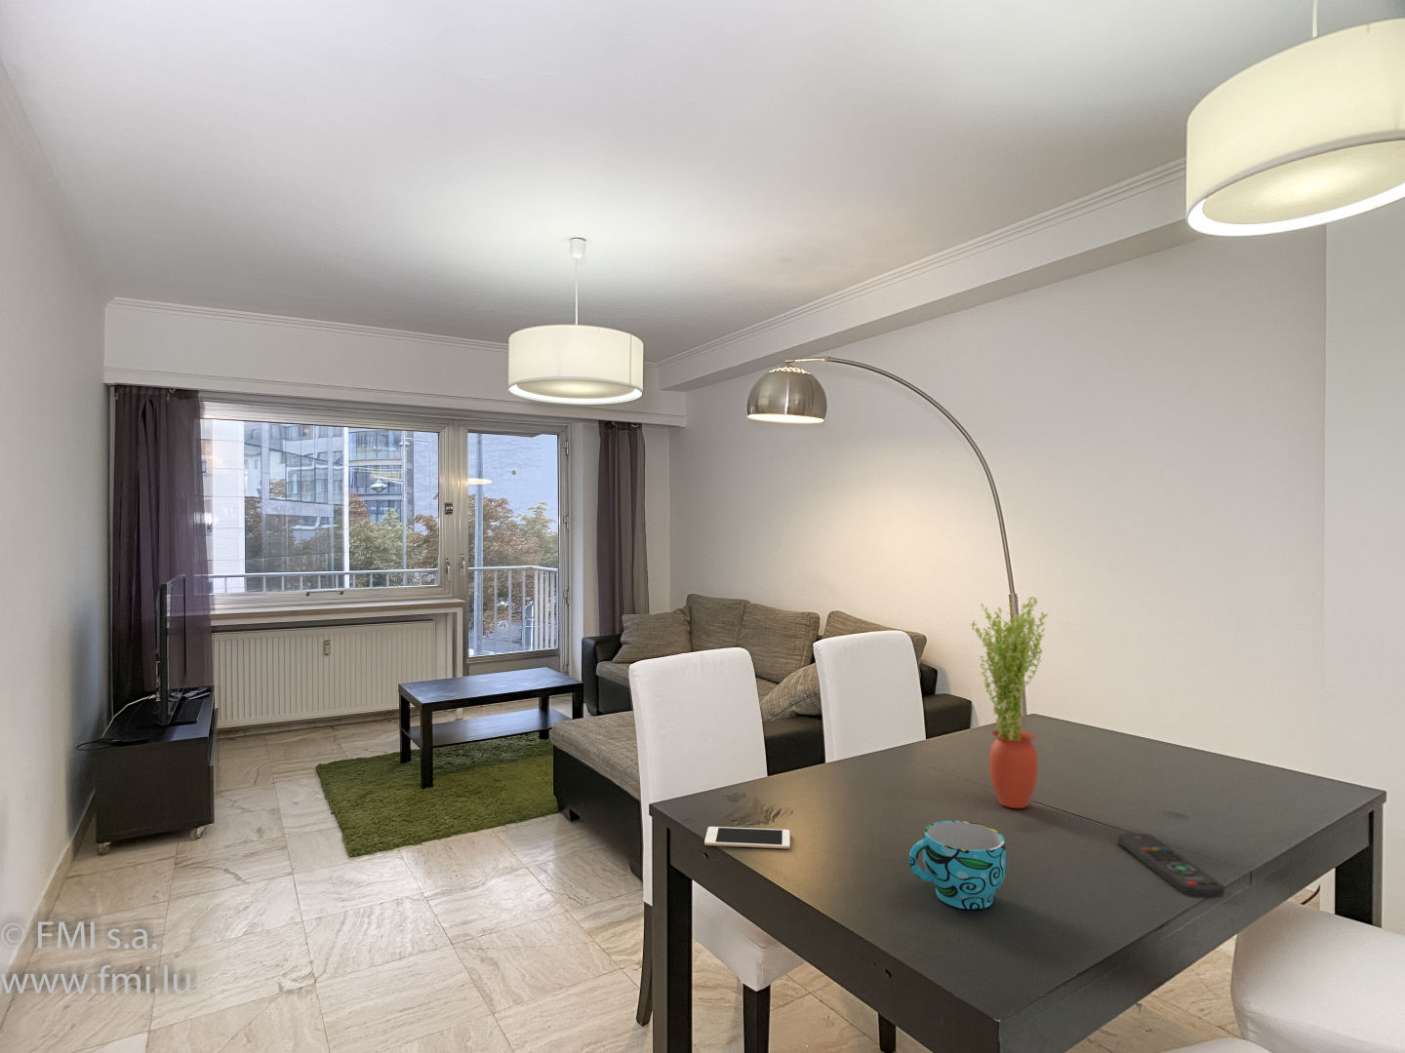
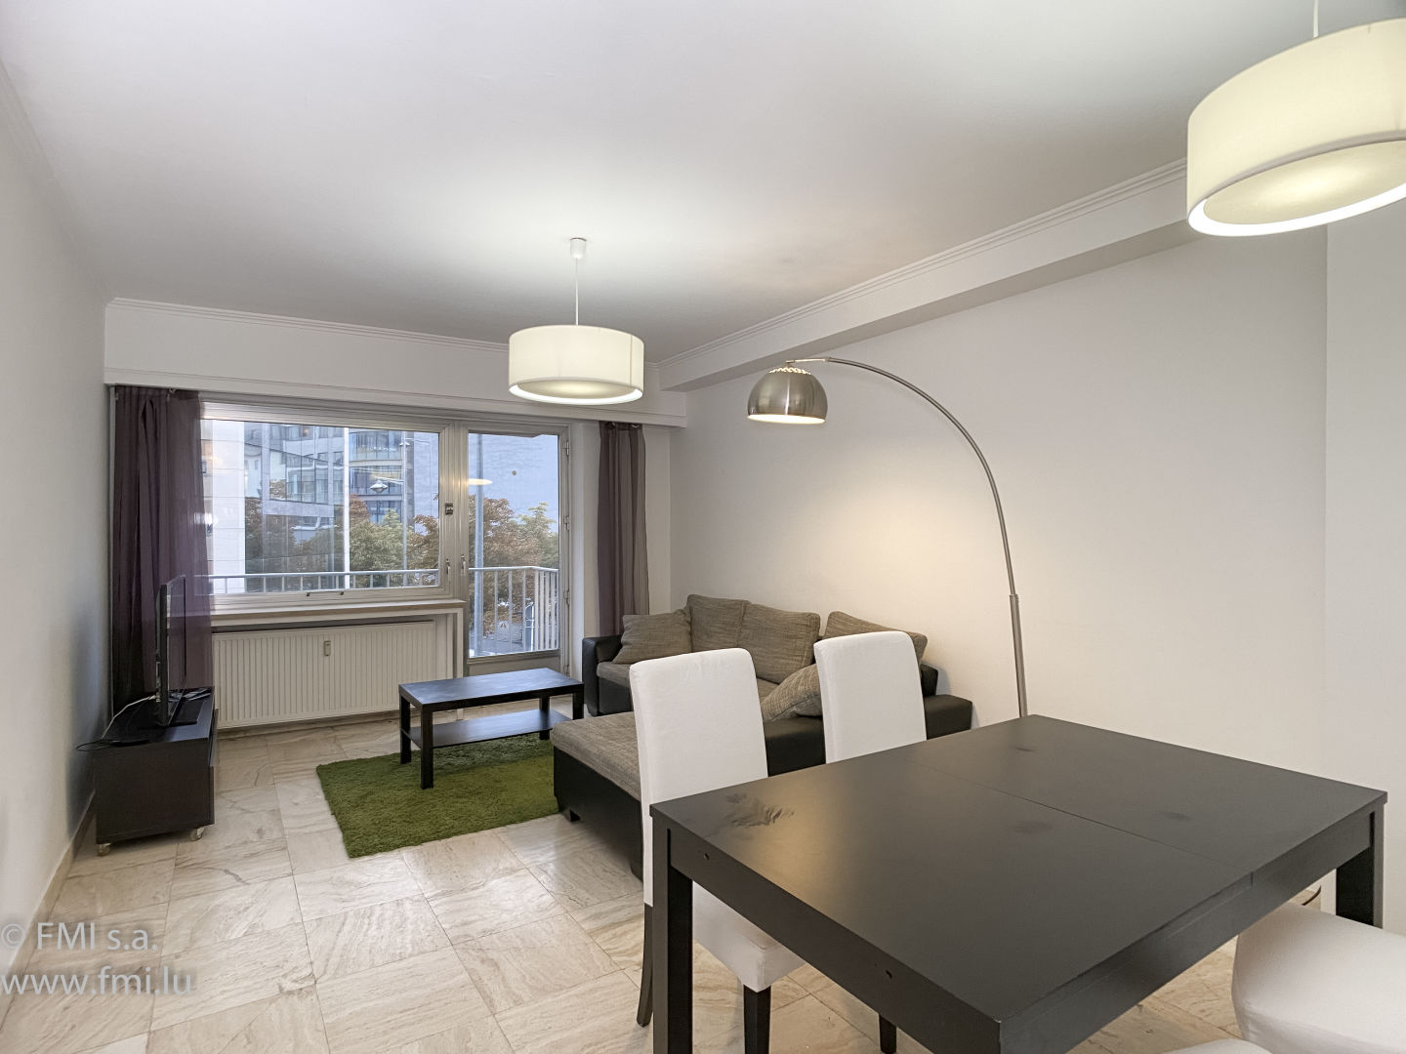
- remote control [1117,832,1226,899]
- cup [907,820,1008,910]
- potted plant [970,596,1050,810]
- cell phone [704,826,791,849]
